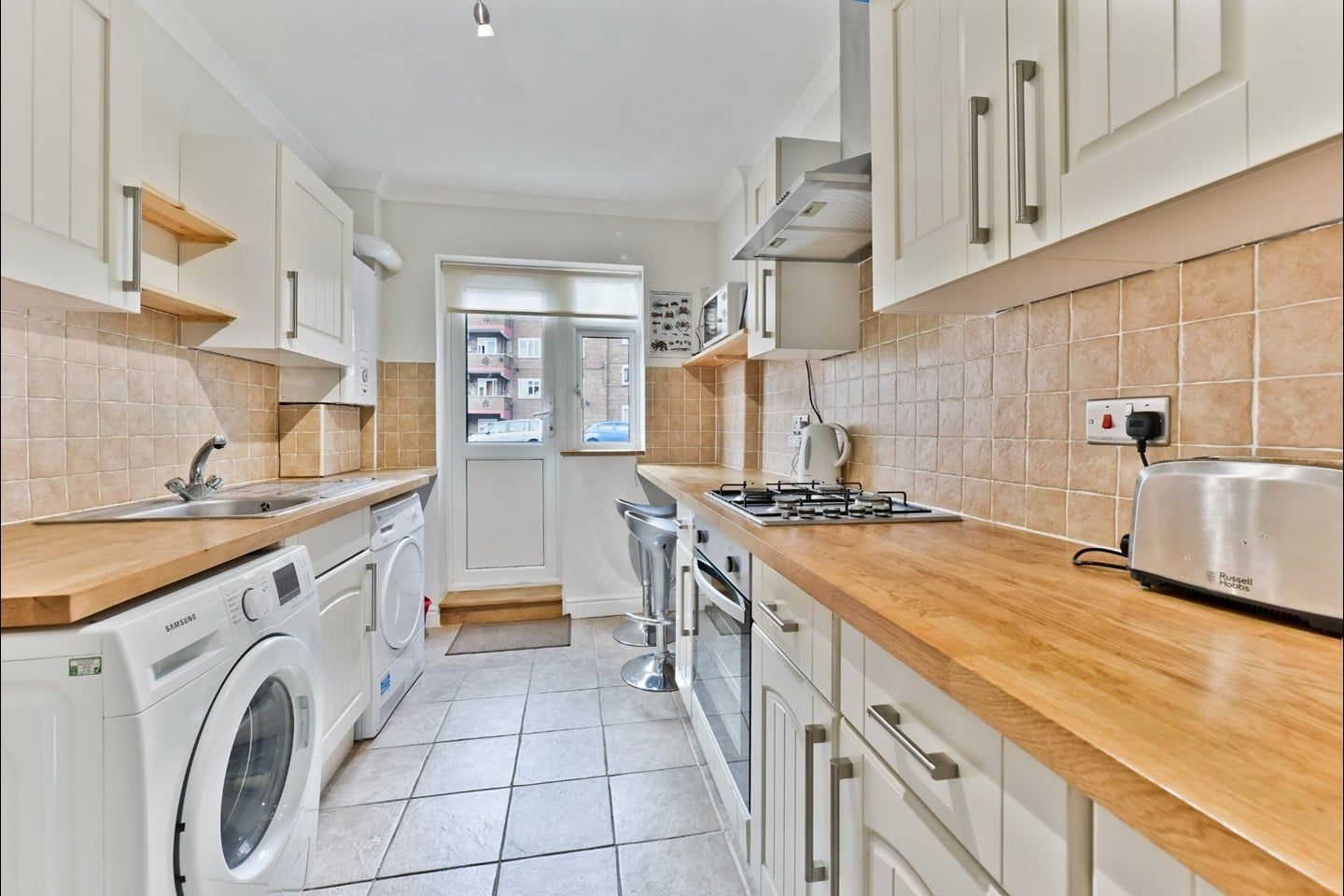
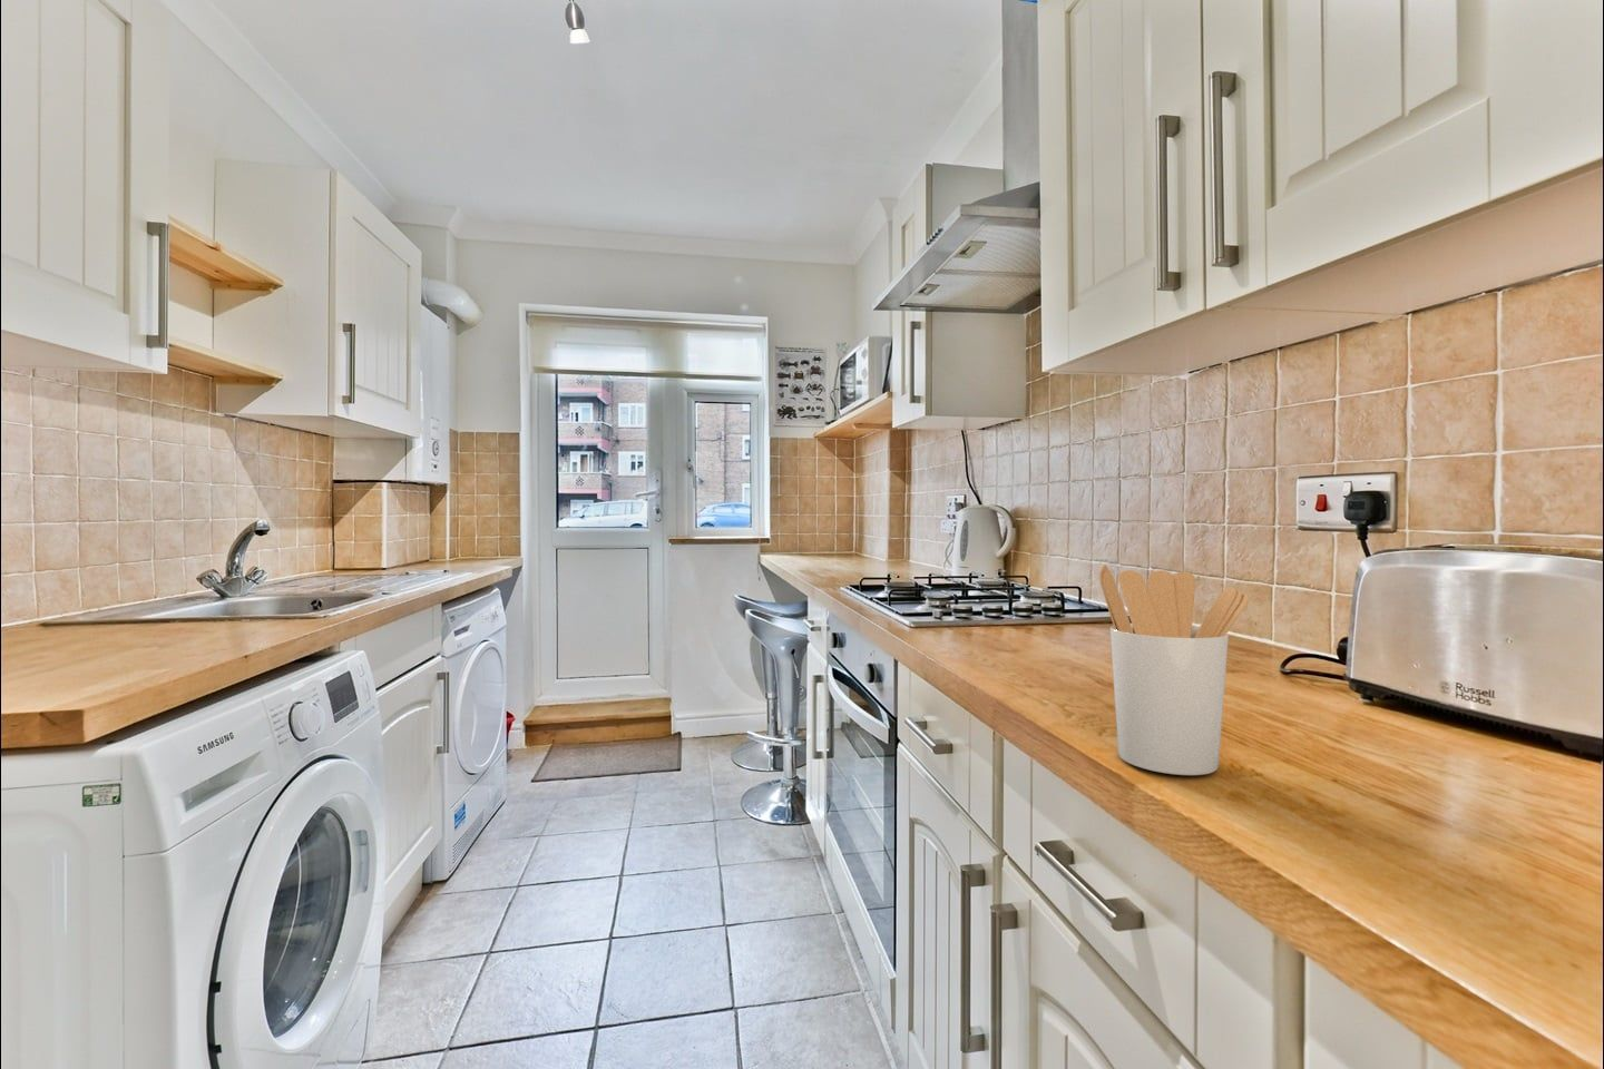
+ utensil holder [1098,564,1251,777]
